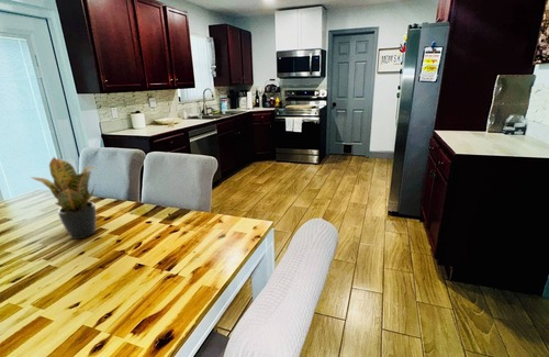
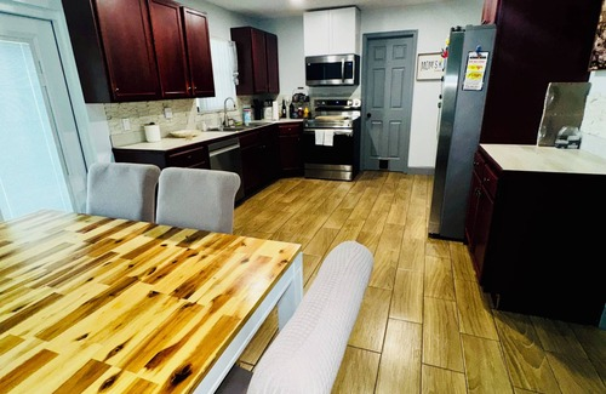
- potted plant [29,156,99,241]
